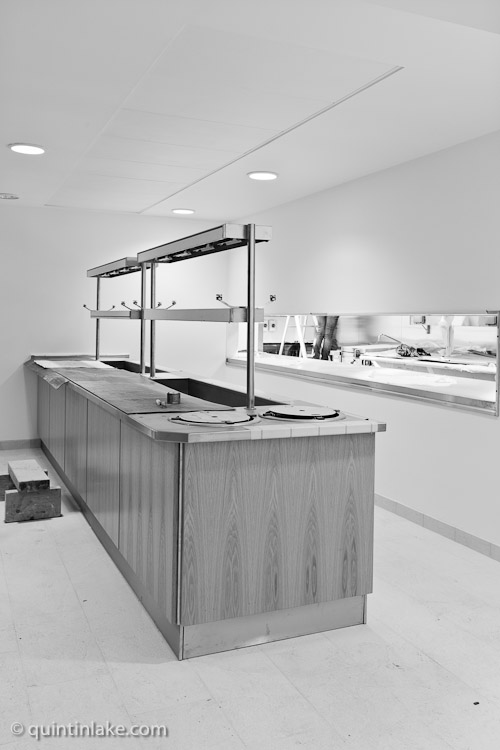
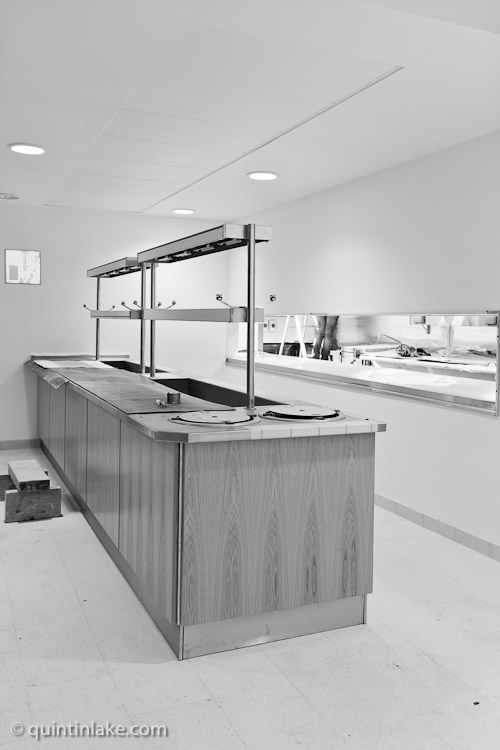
+ wall art [3,248,42,286]
